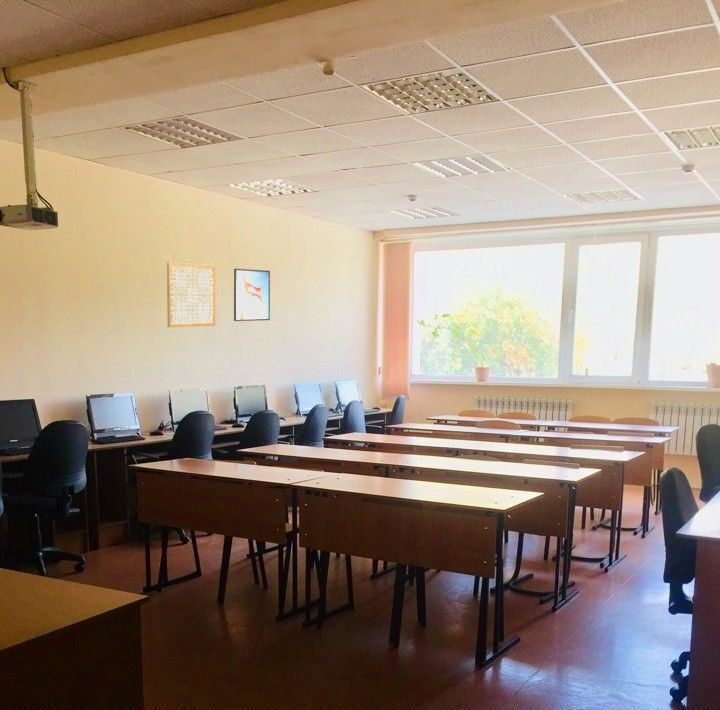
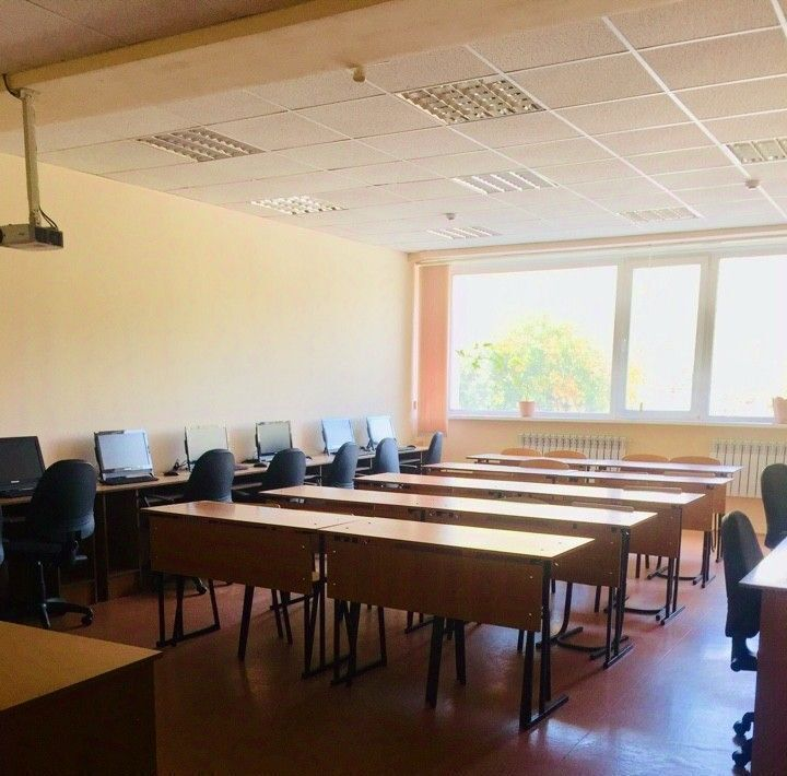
- wall art [166,261,217,328]
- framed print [233,268,271,322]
